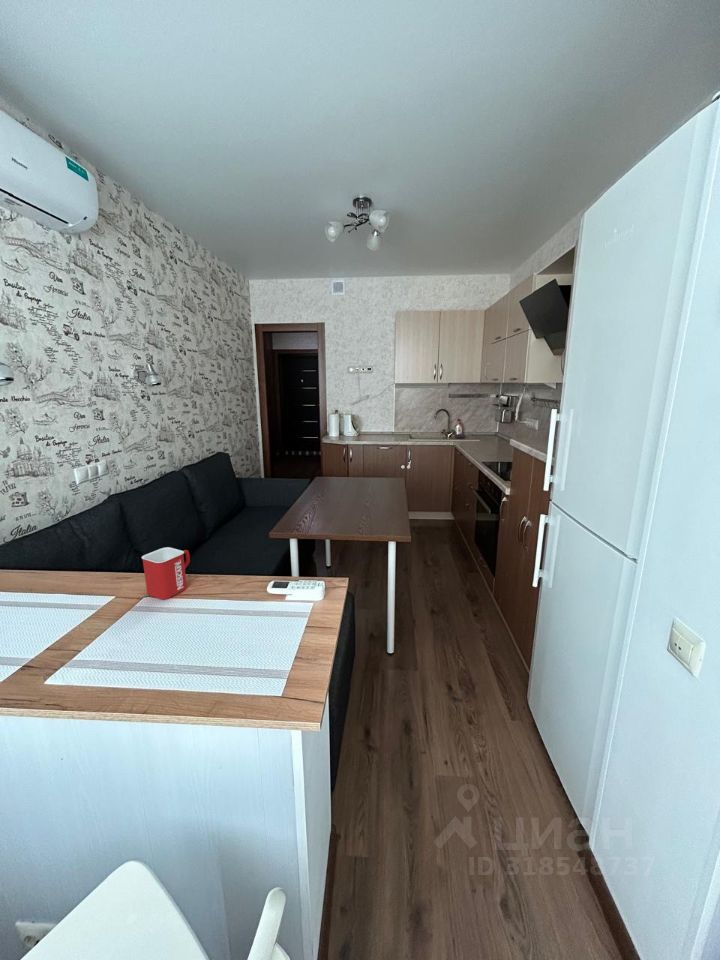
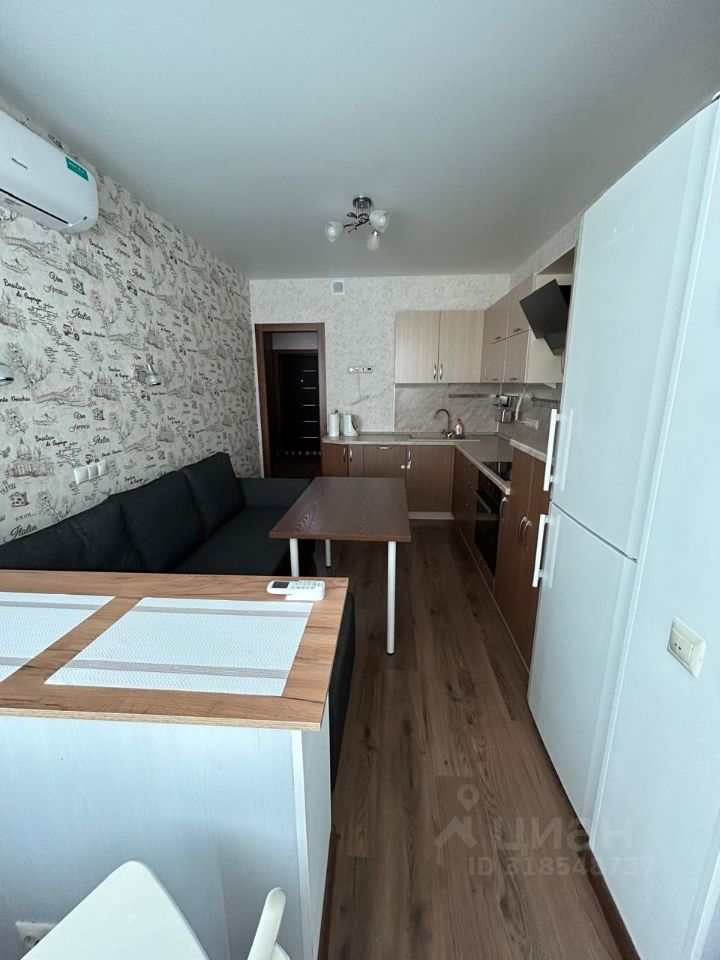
- mug [141,546,191,601]
